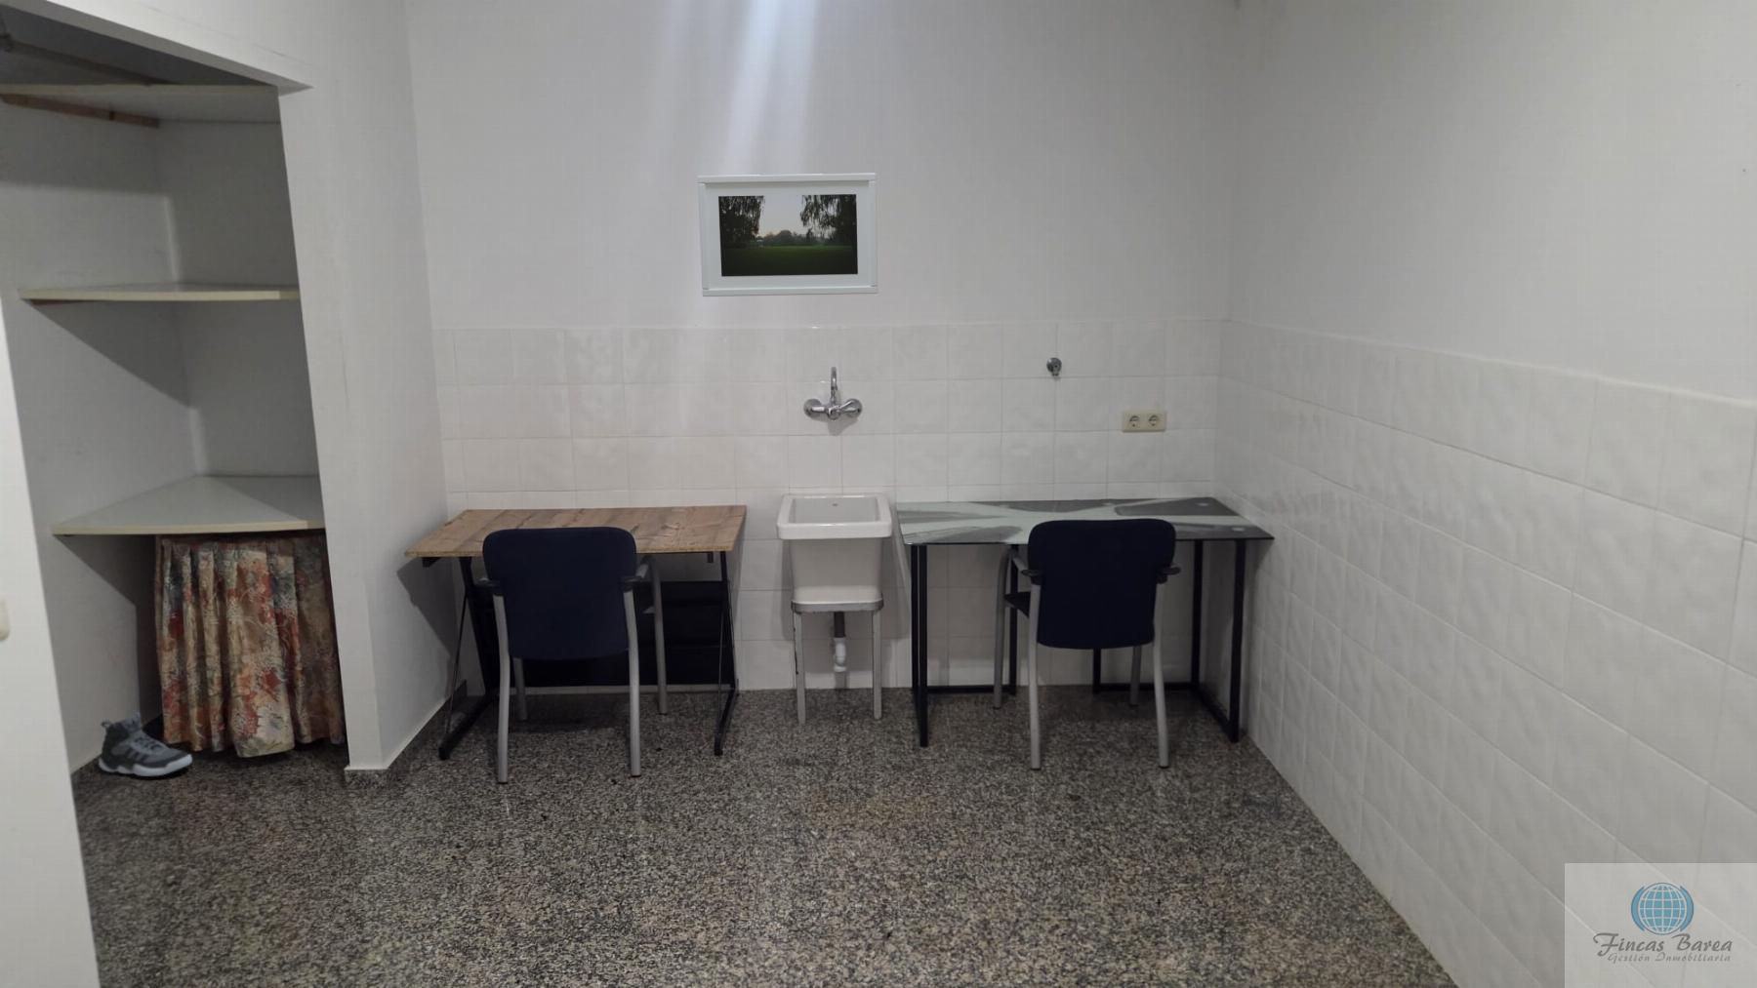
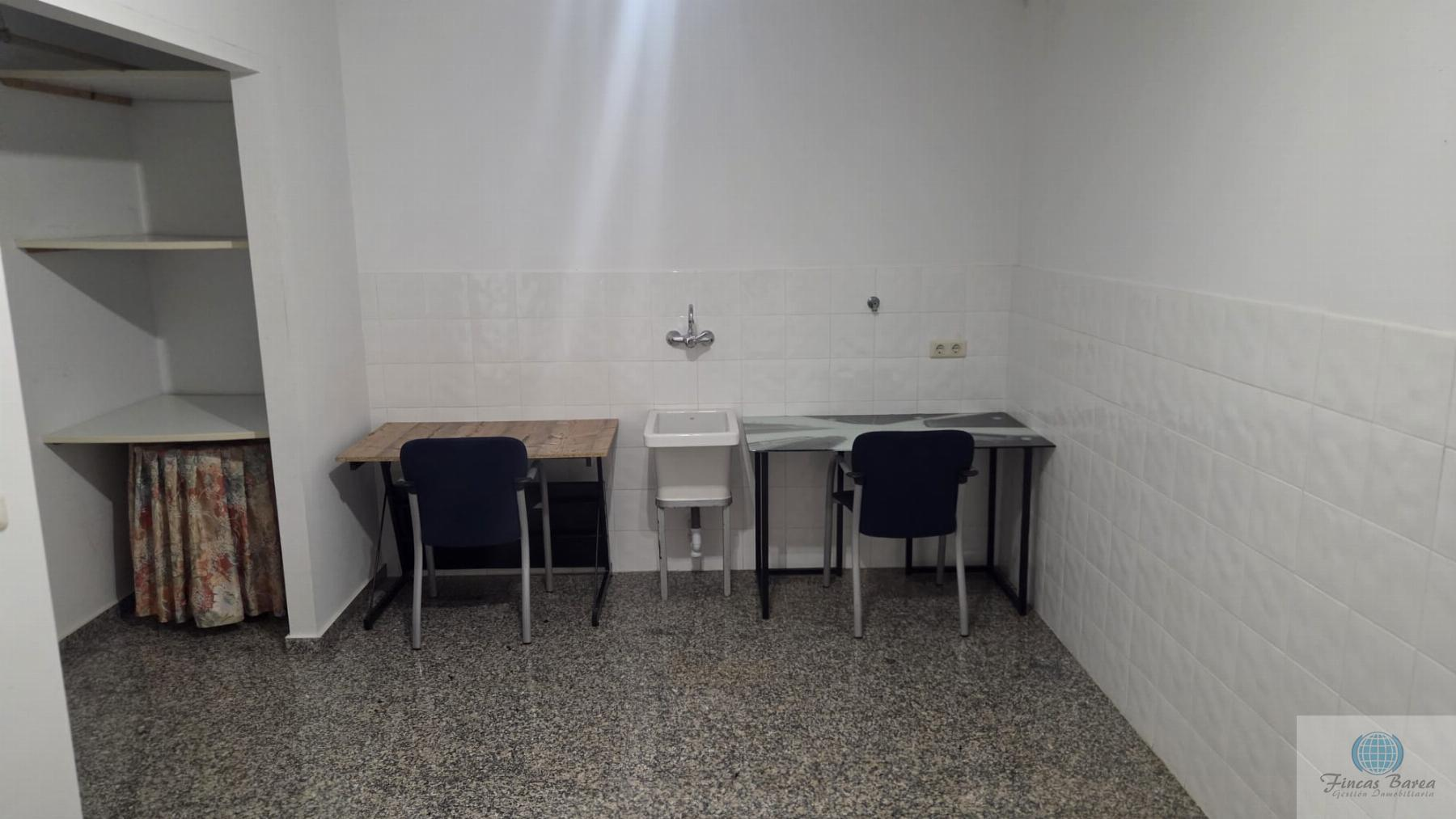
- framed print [697,173,878,298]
- sneaker [98,711,193,777]
